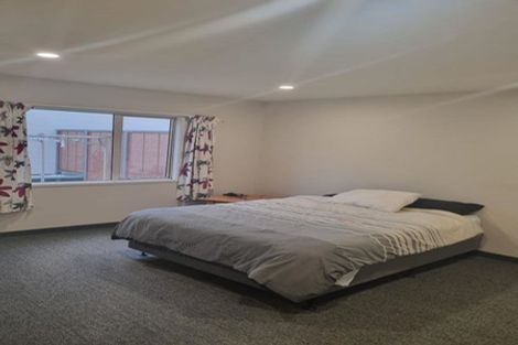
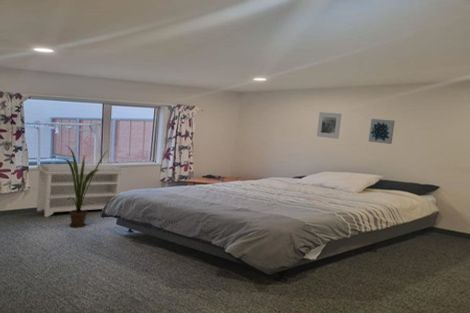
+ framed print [316,111,342,140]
+ bench [36,163,125,218]
+ house plant [63,144,108,228]
+ wall art [368,118,396,145]
